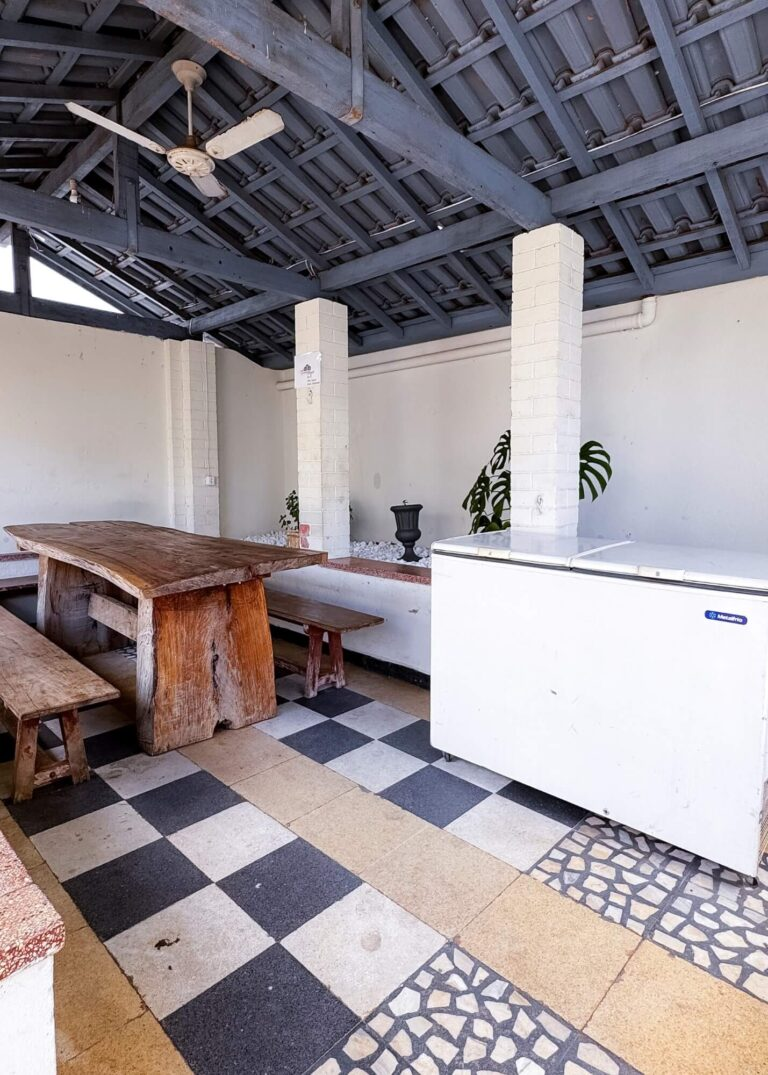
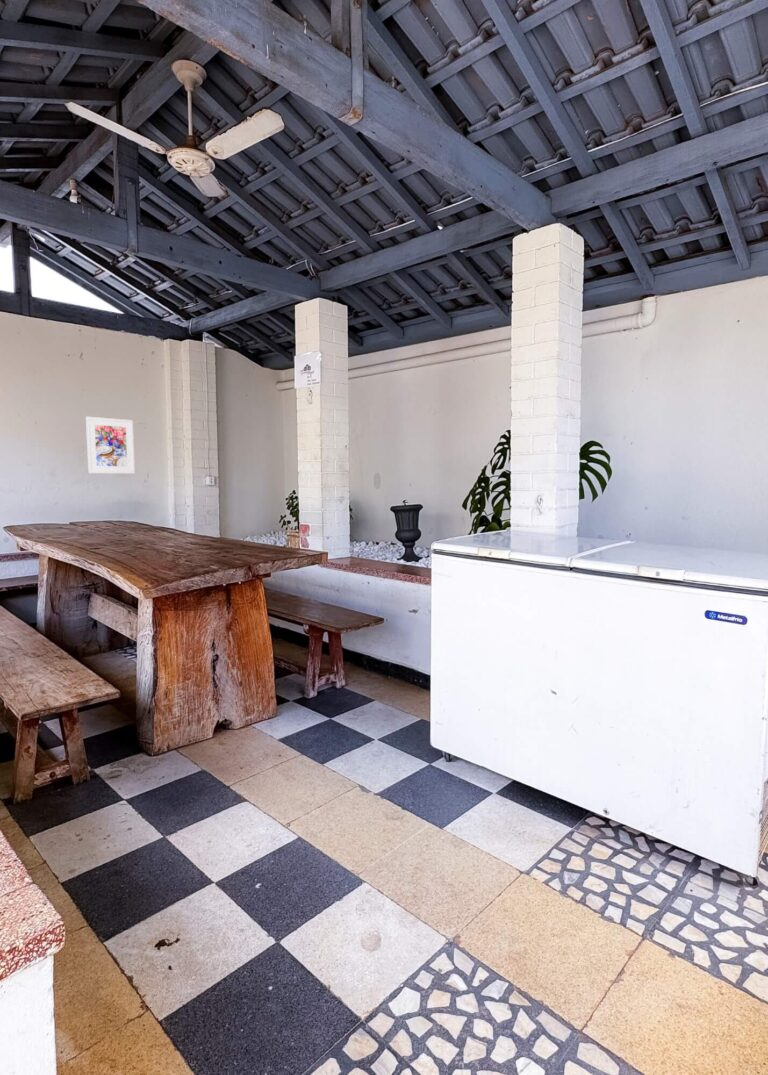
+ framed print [85,416,136,475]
